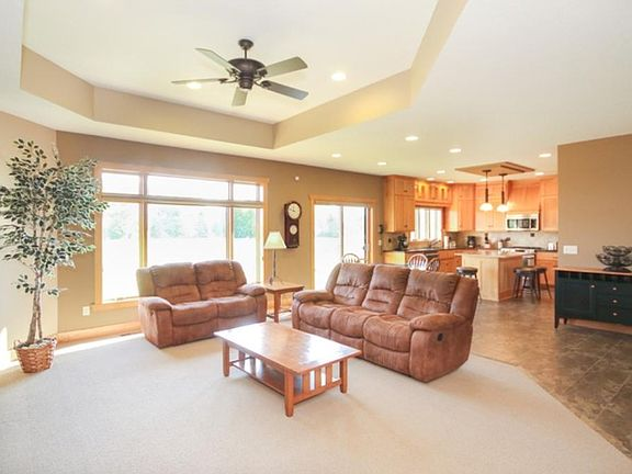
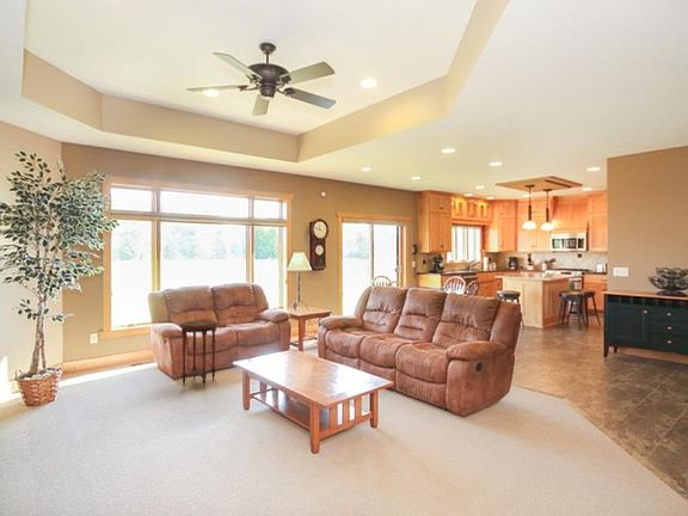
+ side table [178,319,220,388]
